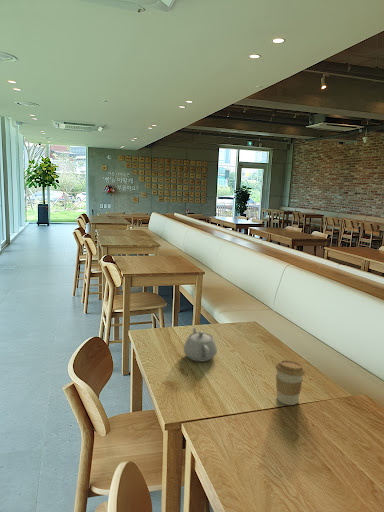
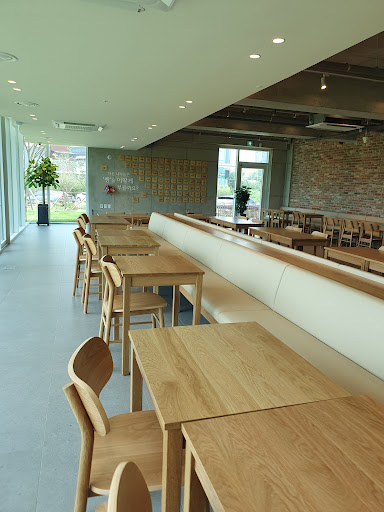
- teapot [183,326,218,362]
- coffee cup [275,359,306,406]
